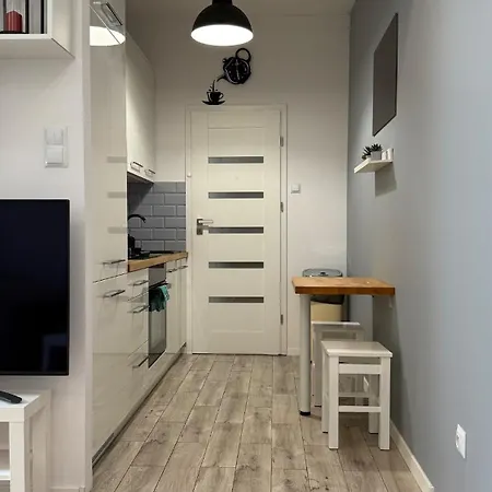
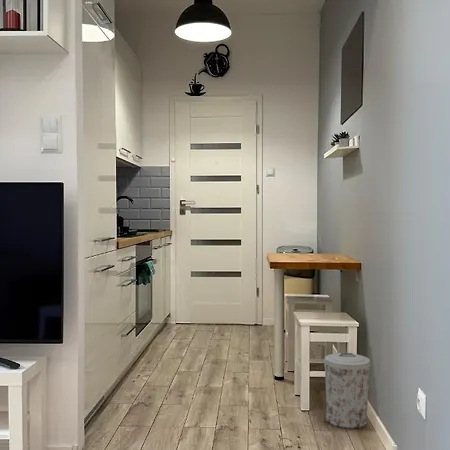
+ trash can [323,352,372,430]
